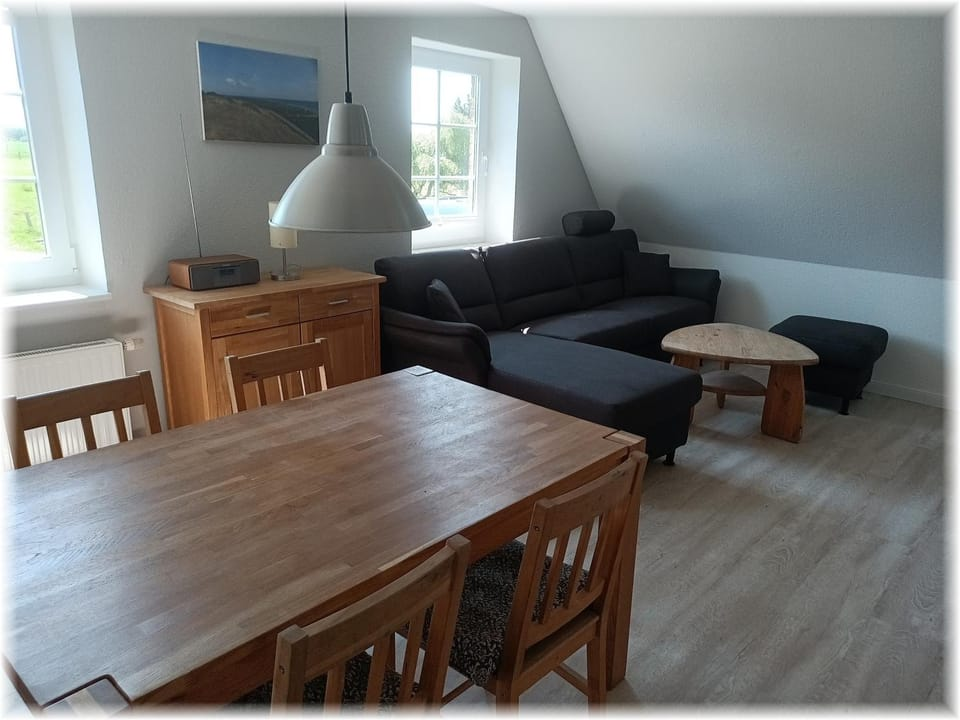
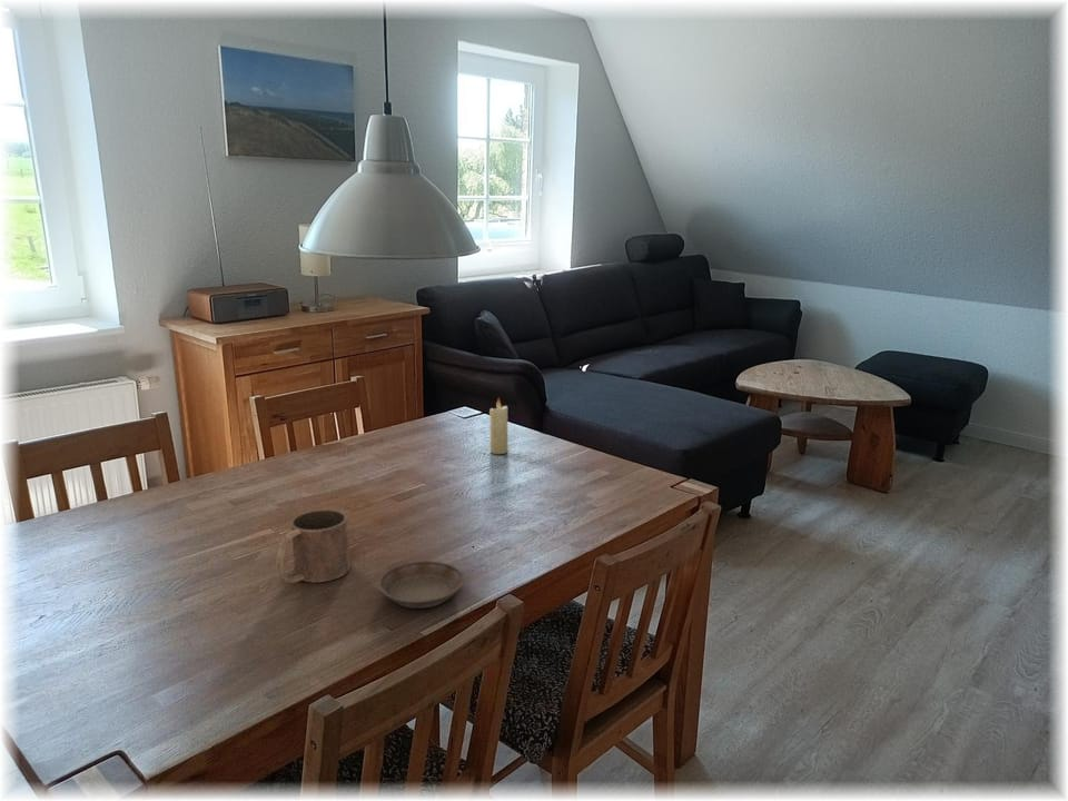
+ saucer [378,560,465,610]
+ mug [275,508,352,584]
+ candle [488,396,508,455]
